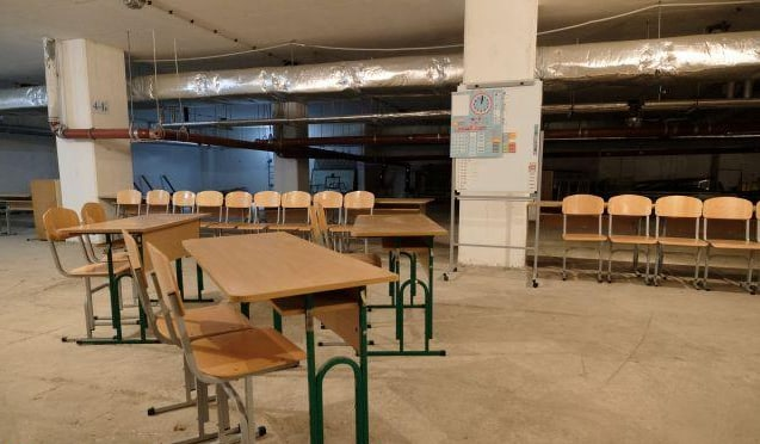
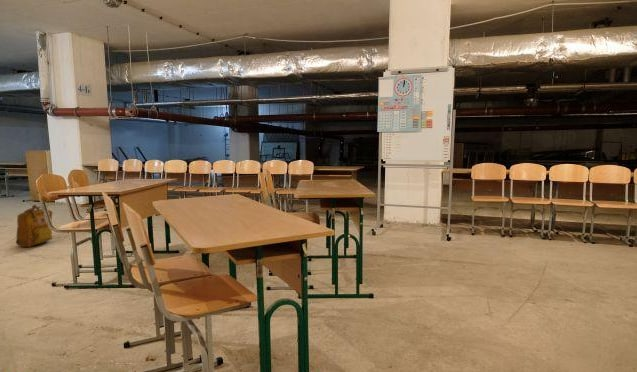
+ backpack [15,204,53,248]
